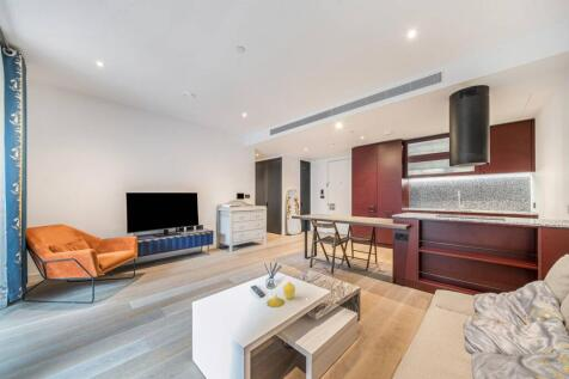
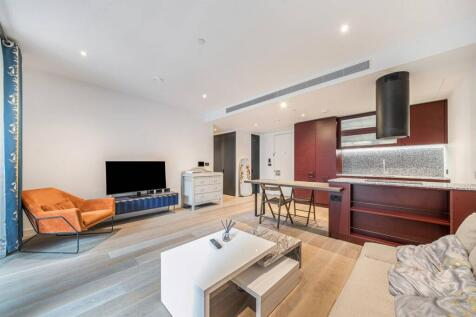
- decorative vase [265,281,296,308]
